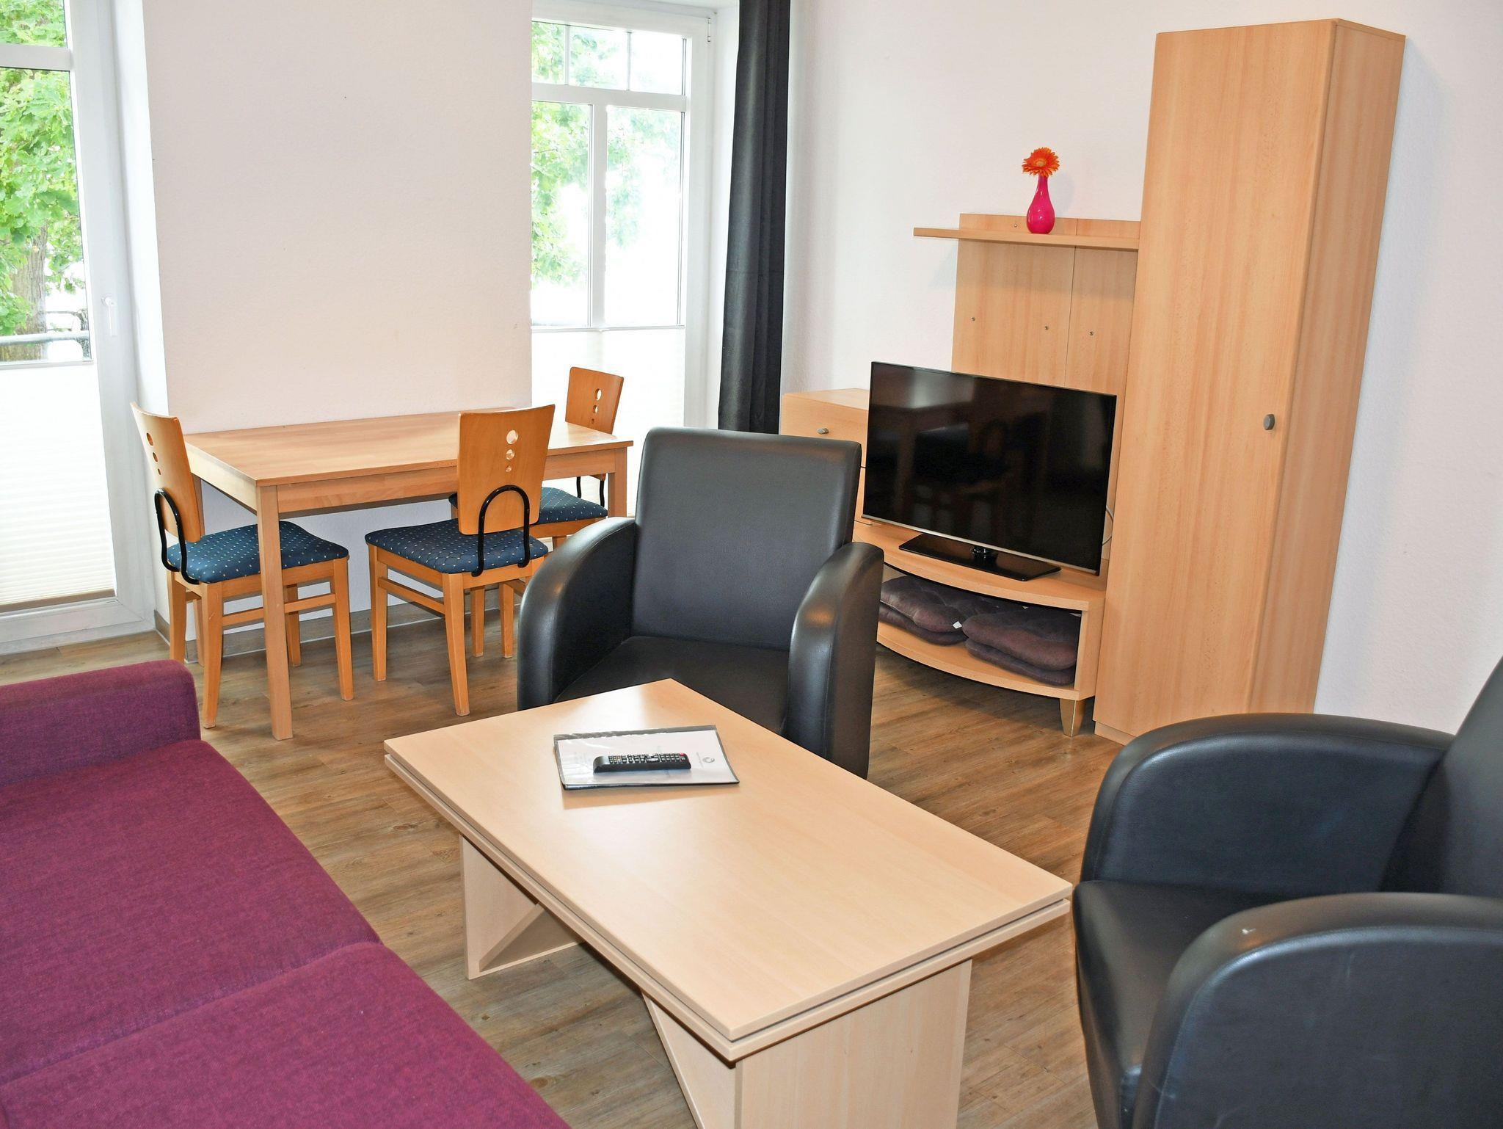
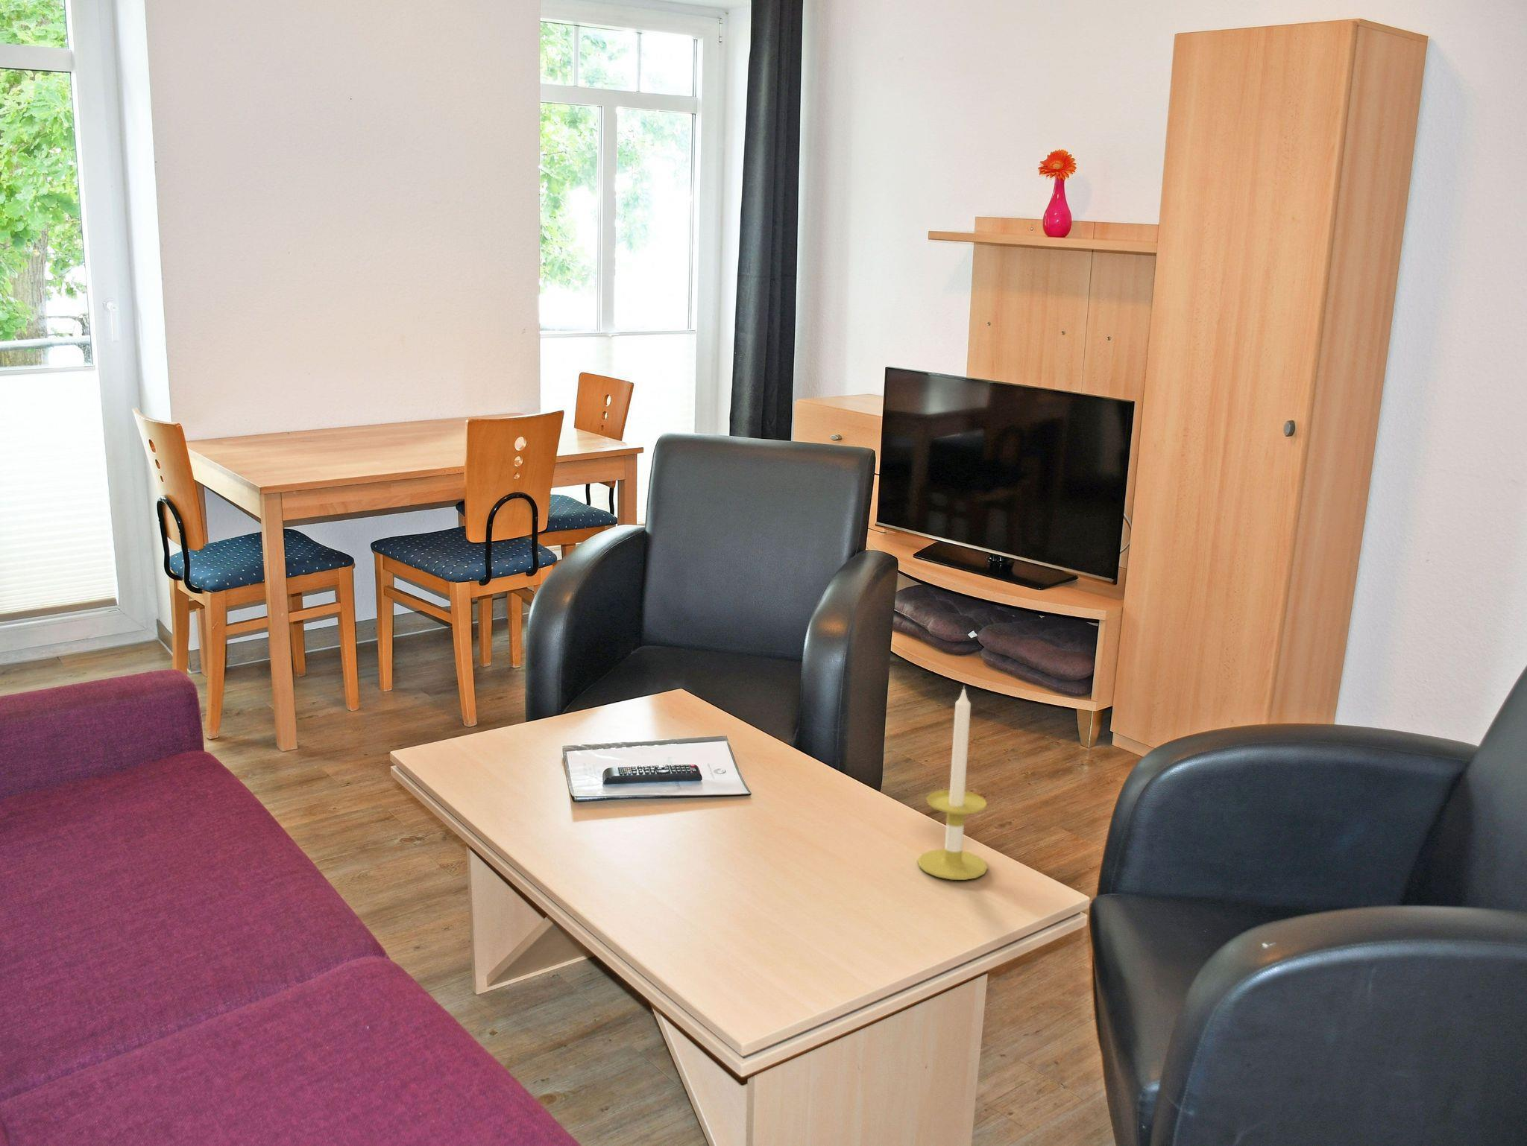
+ candle [918,685,989,881]
